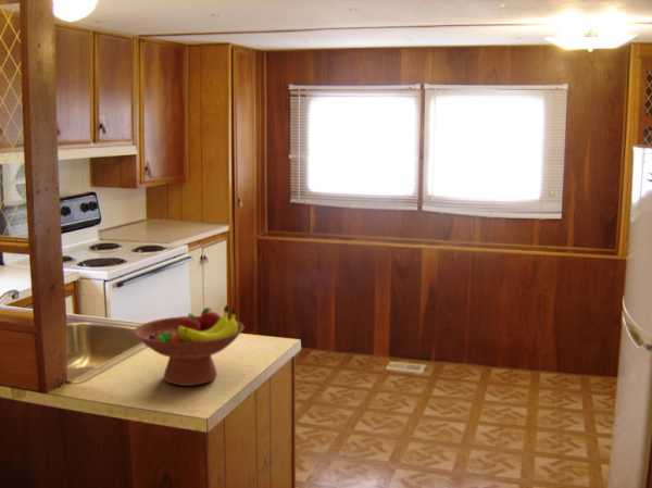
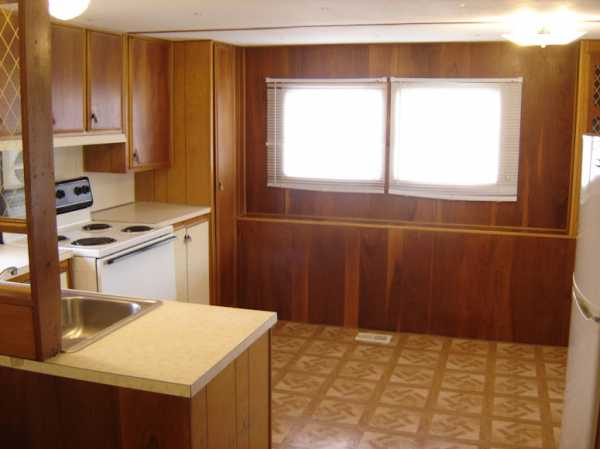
- fruit bowl [134,304,244,387]
